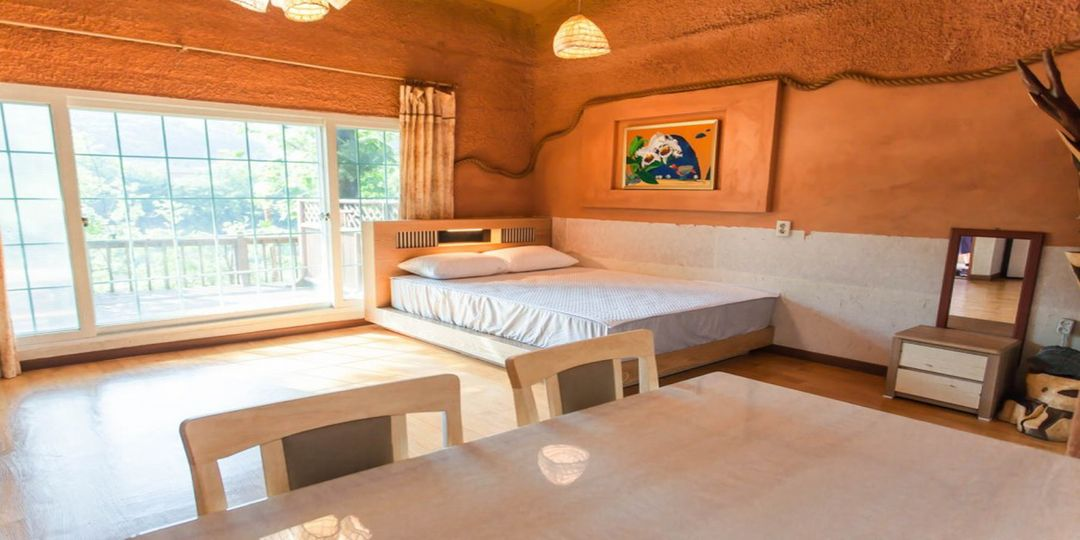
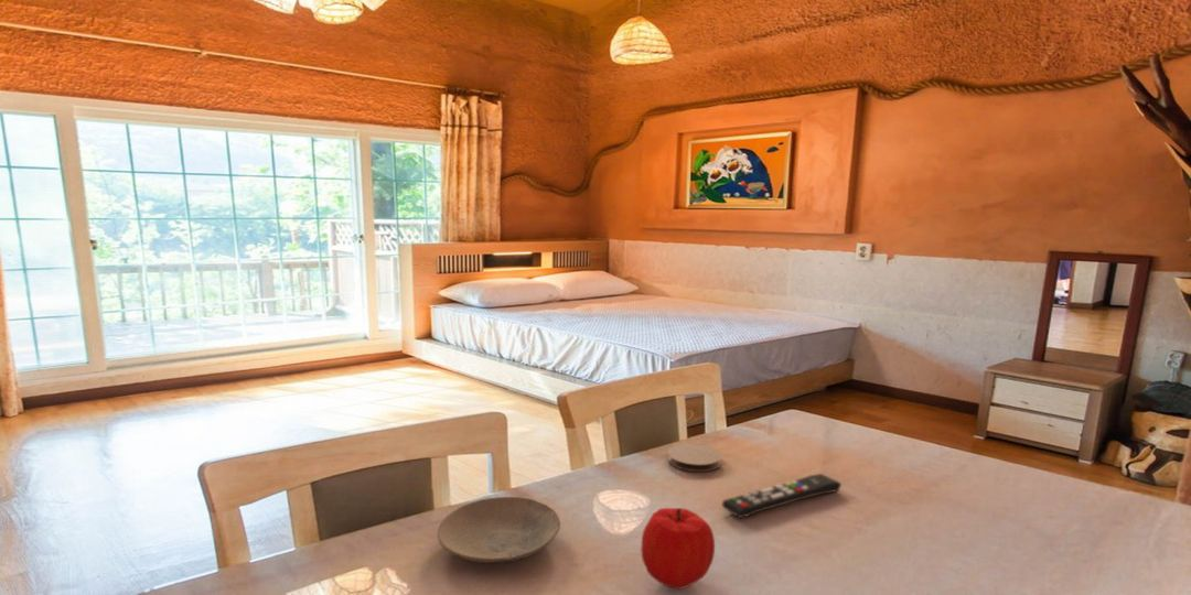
+ remote control [721,473,843,519]
+ plate [437,496,561,563]
+ coaster [667,443,722,473]
+ fruit [640,507,716,591]
